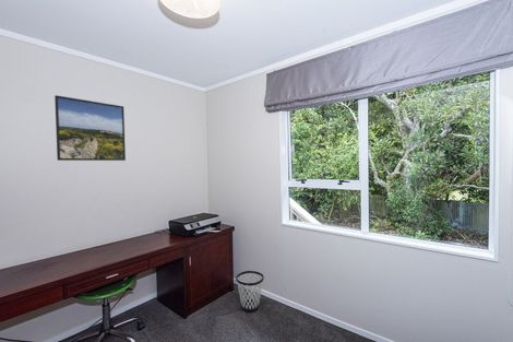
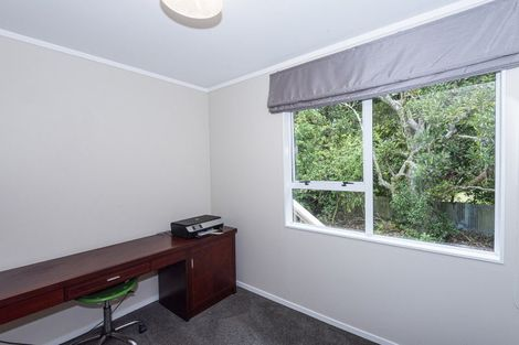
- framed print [53,94,127,162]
- wastebasket [235,270,265,314]
